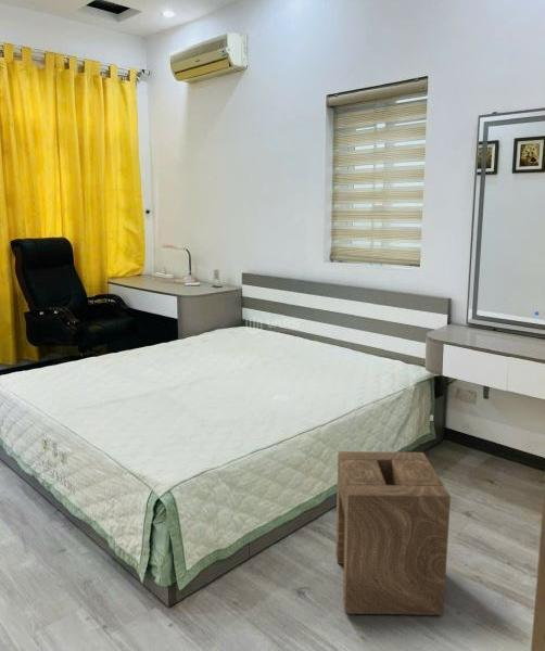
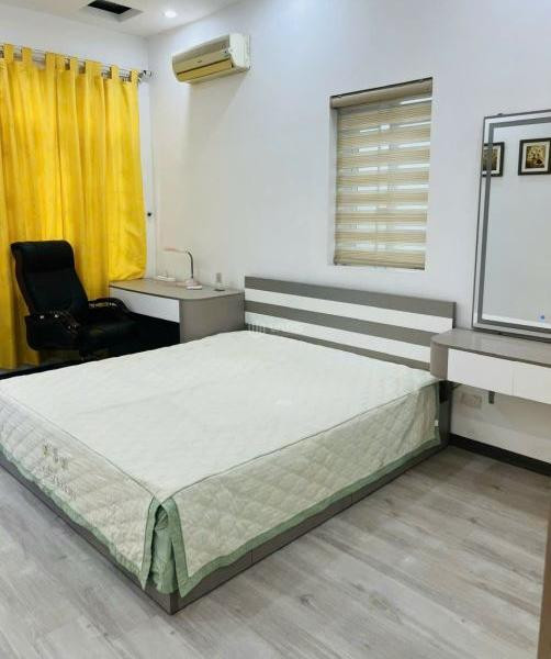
- stool [334,450,452,616]
